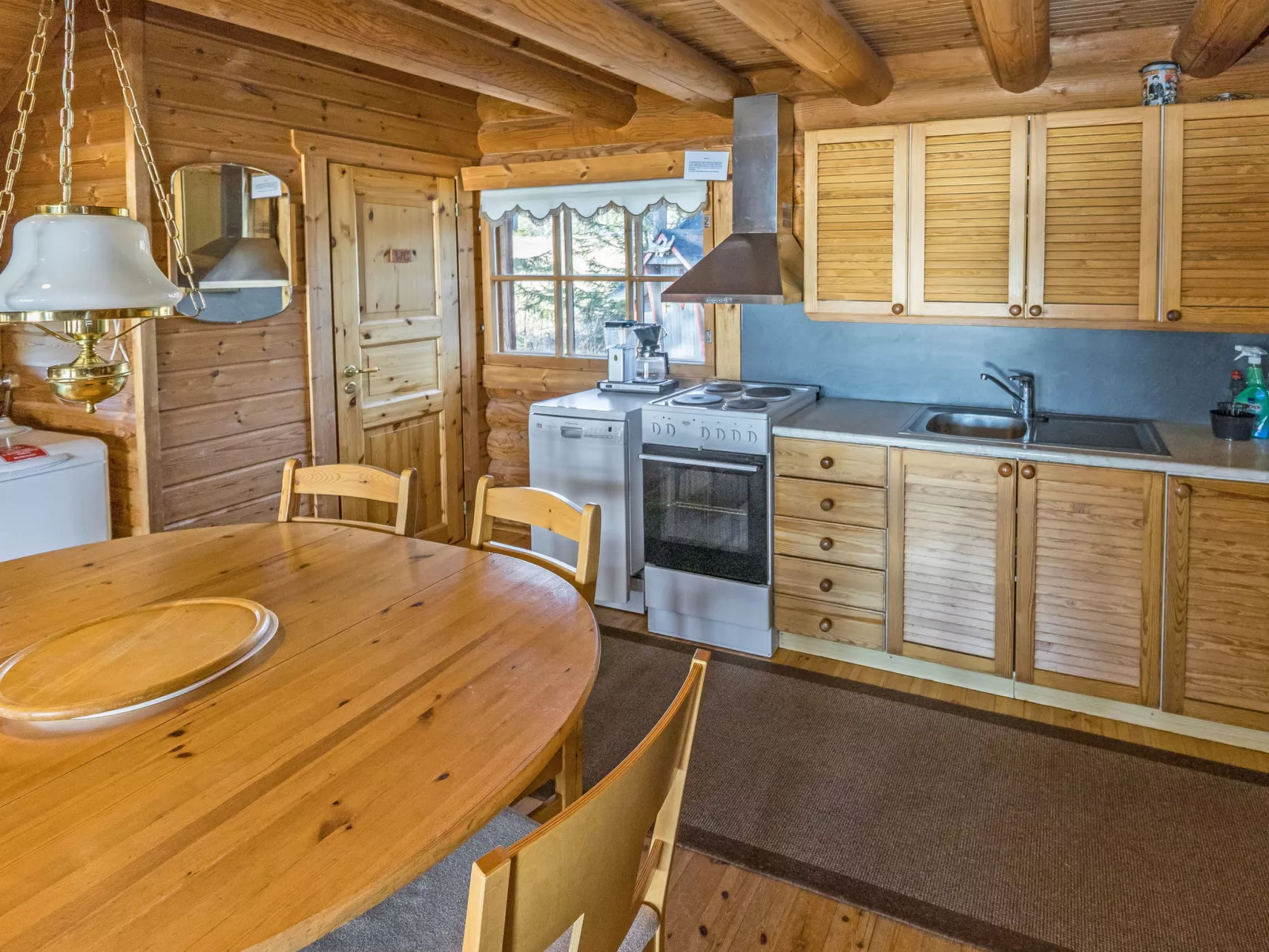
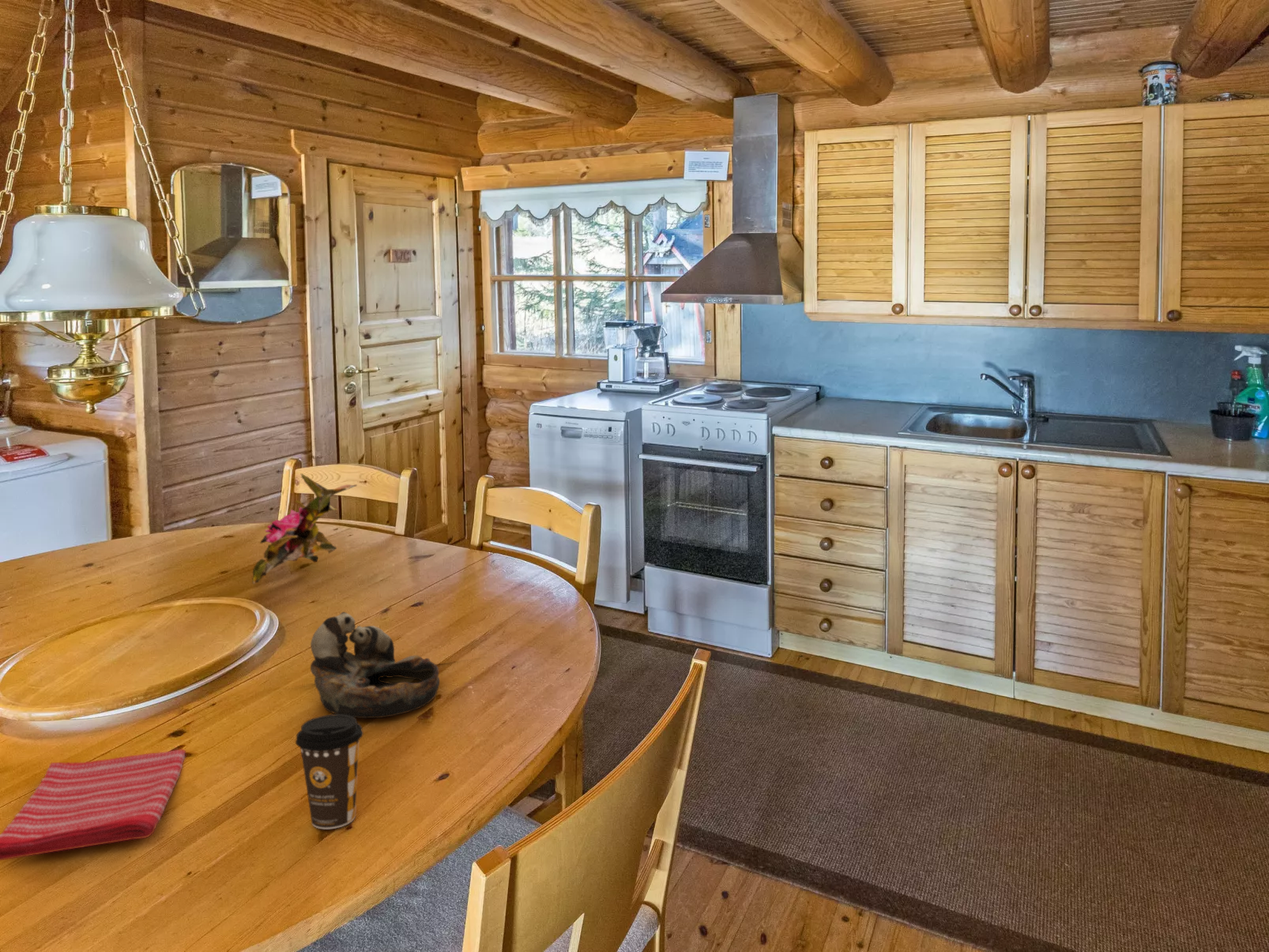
+ bowl [310,611,440,719]
+ flower [251,472,358,585]
+ dish towel [0,749,186,861]
+ coffee cup [295,713,364,830]
